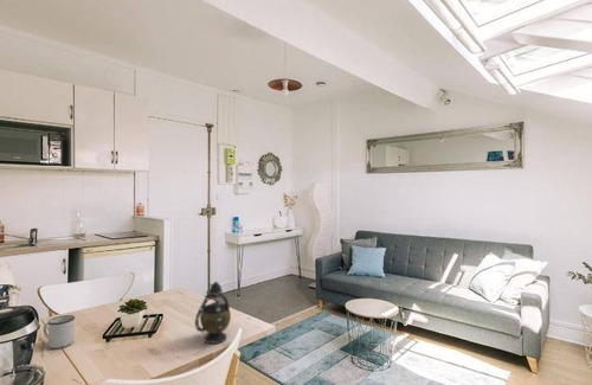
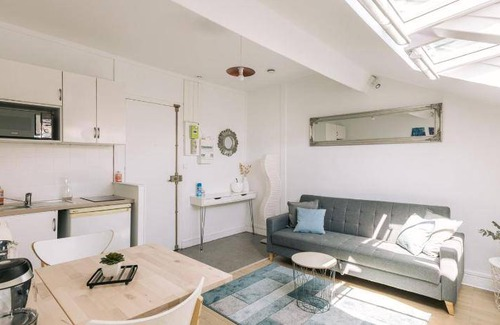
- mug [43,314,76,349]
- teapot [194,281,232,345]
